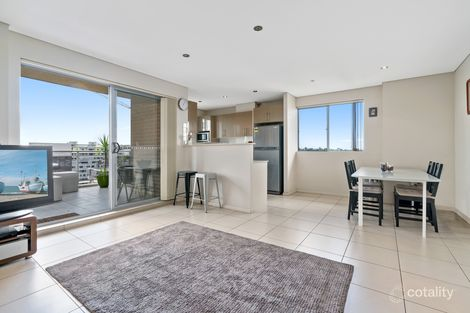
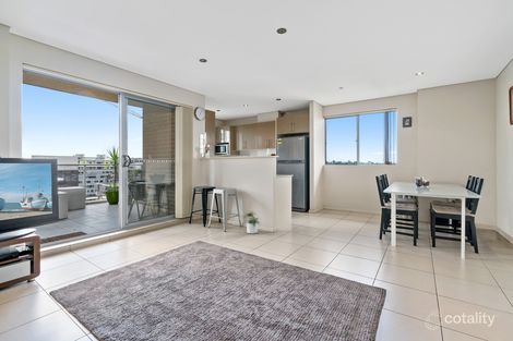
+ potted plant [241,210,261,234]
